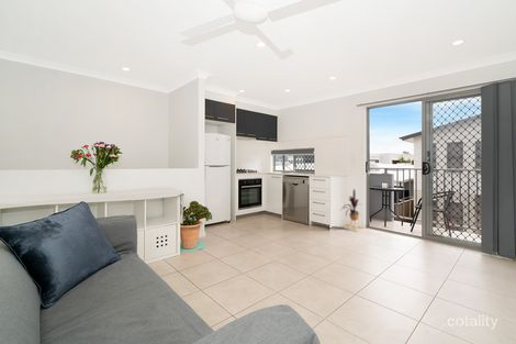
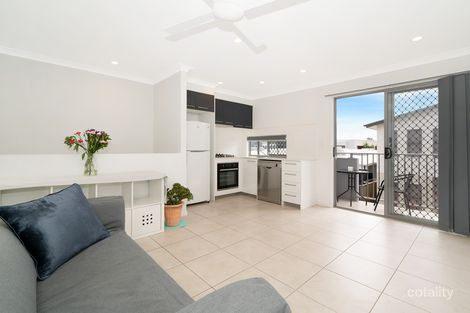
- house plant [340,188,361,231]
